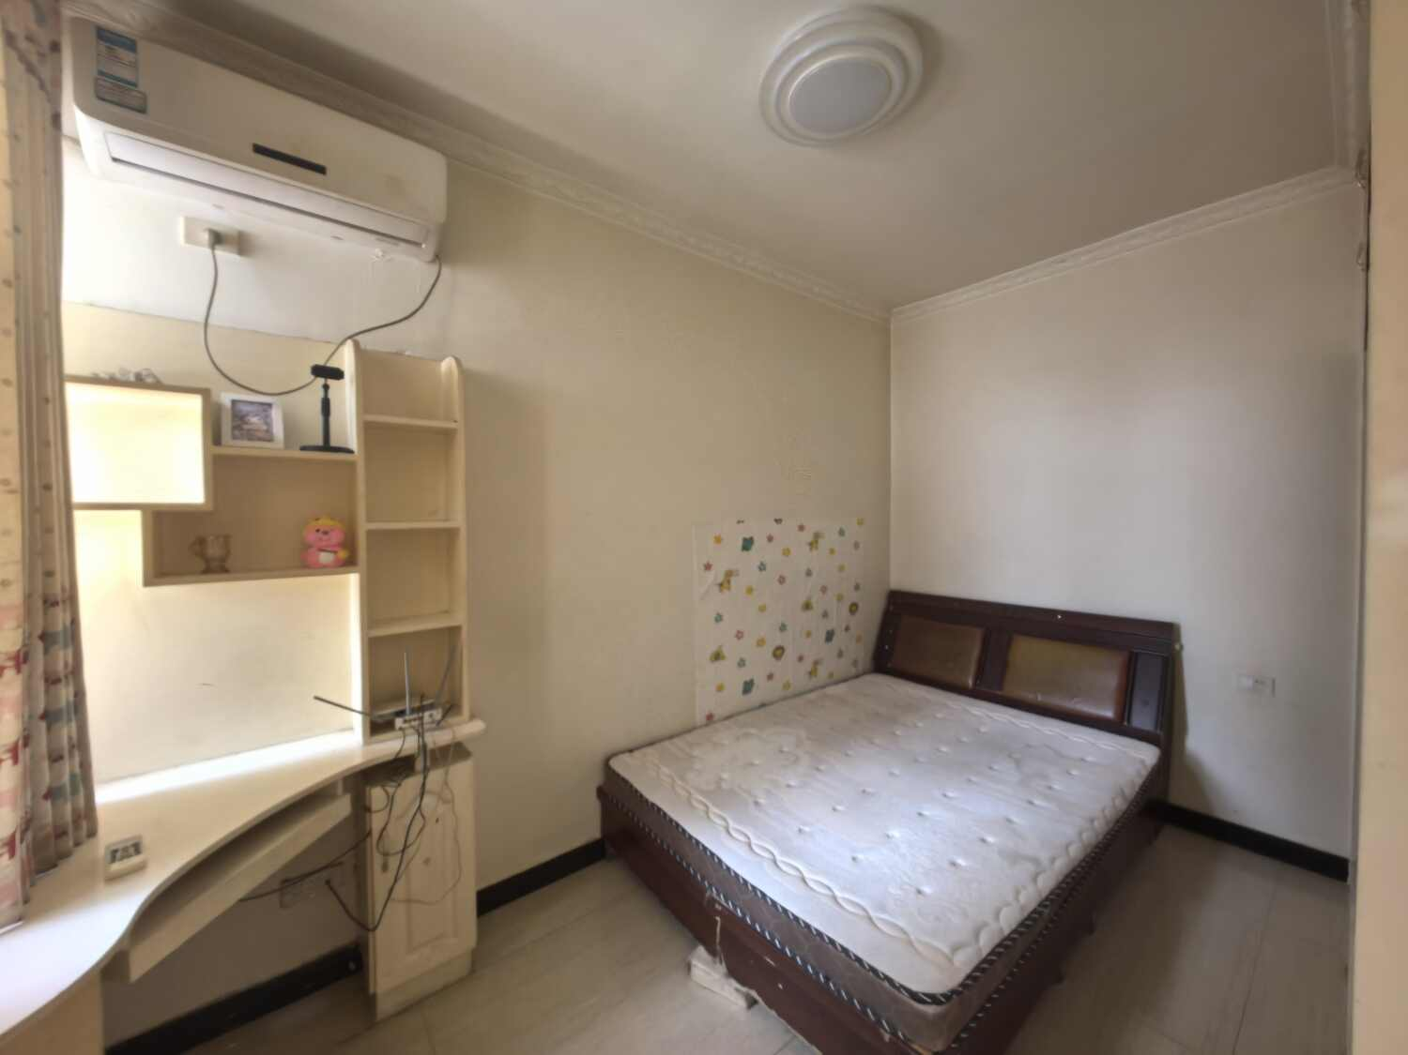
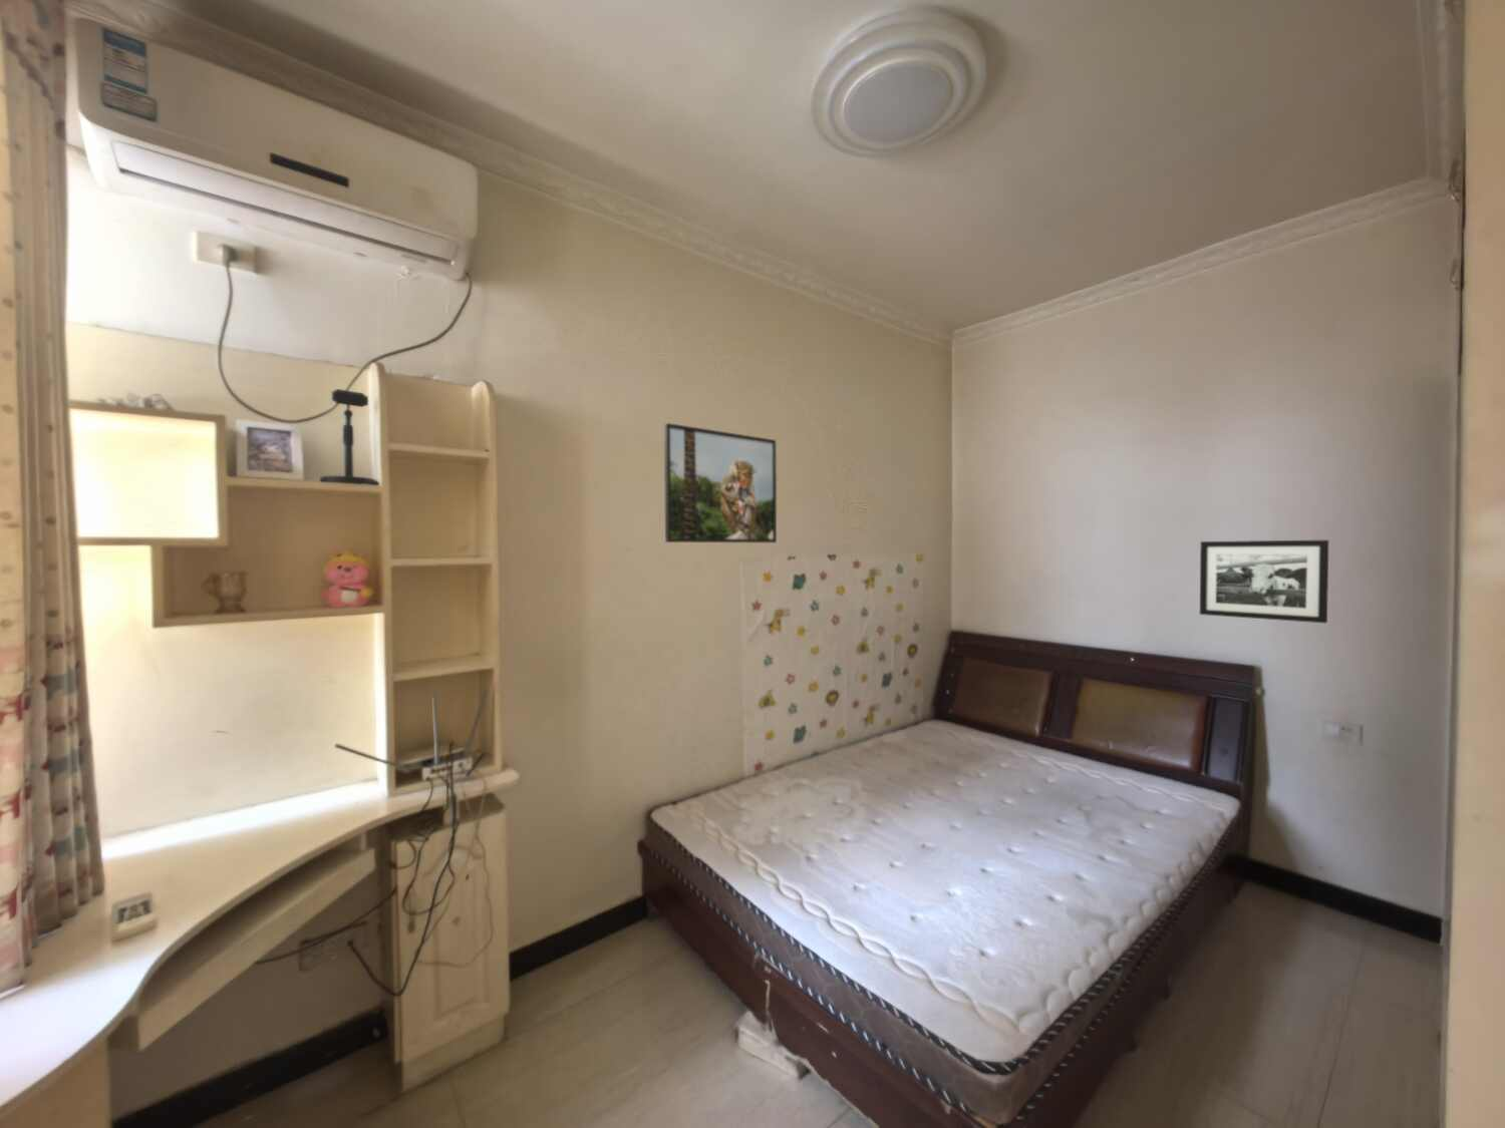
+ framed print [664,422,777,544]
+ picture frame [1199,539,1330,623]
